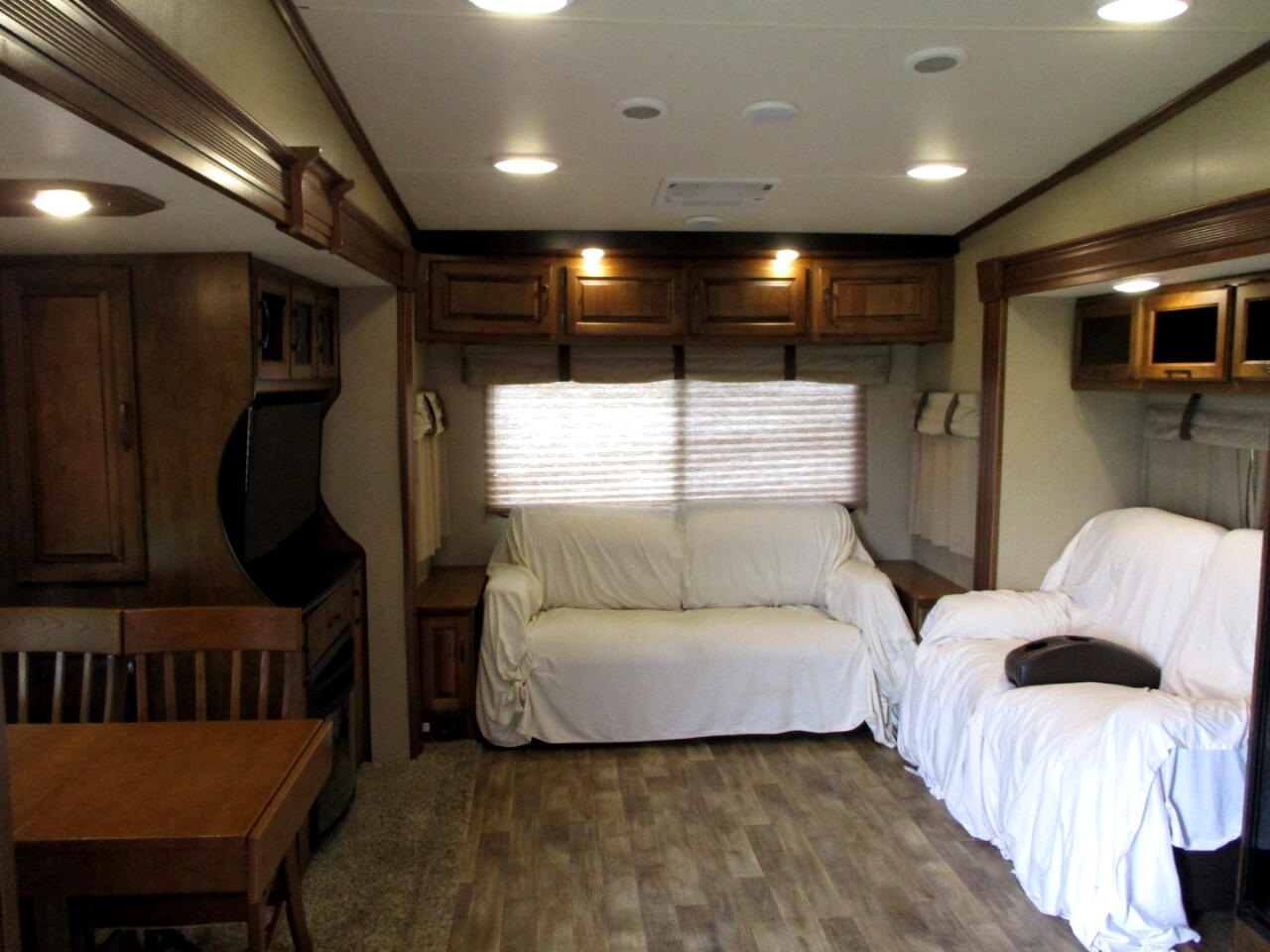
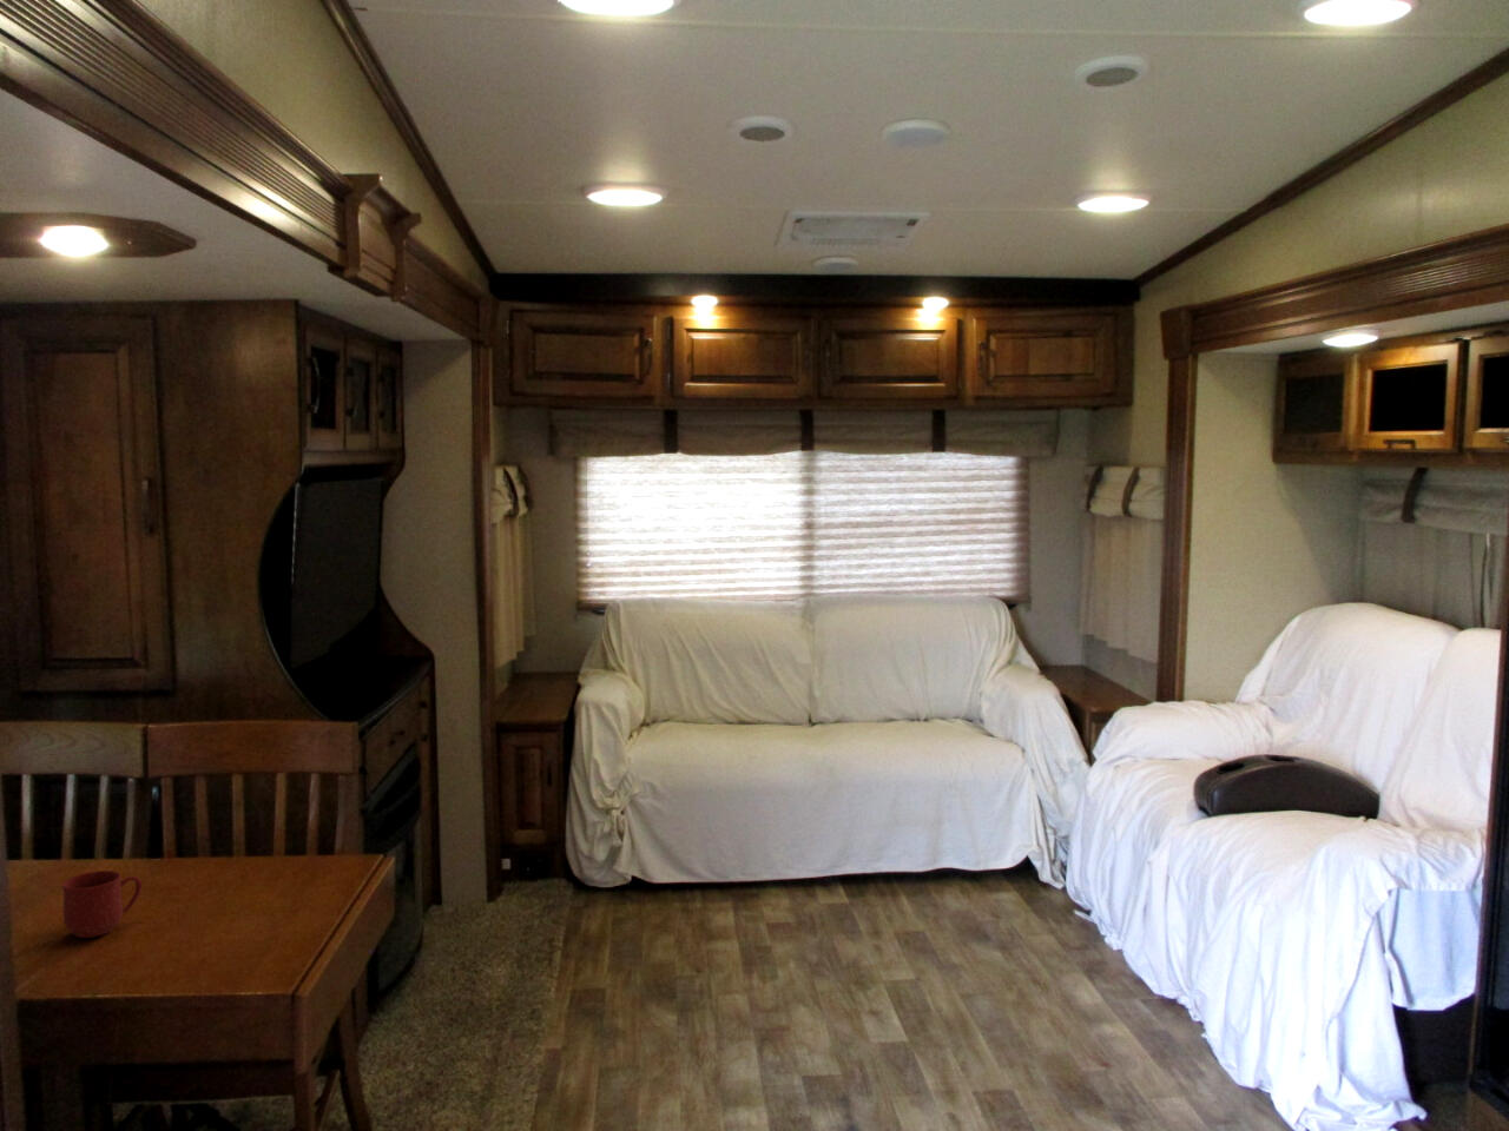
+ mug [61,870,144,939]
